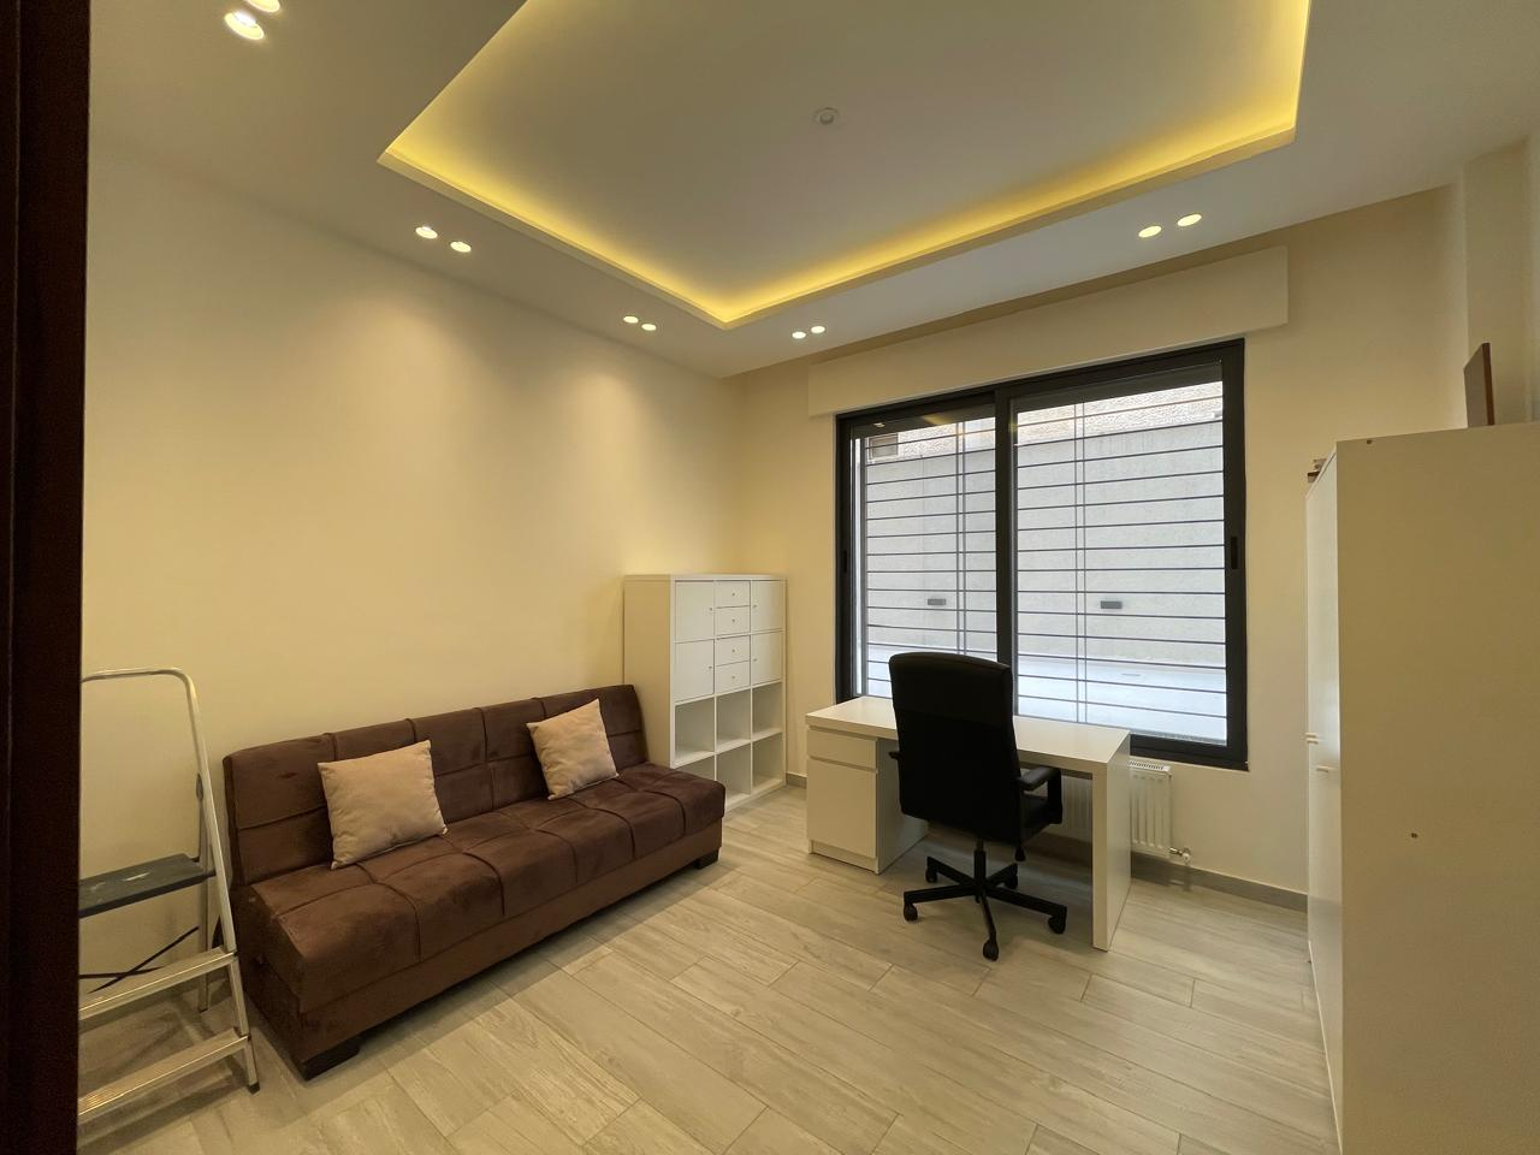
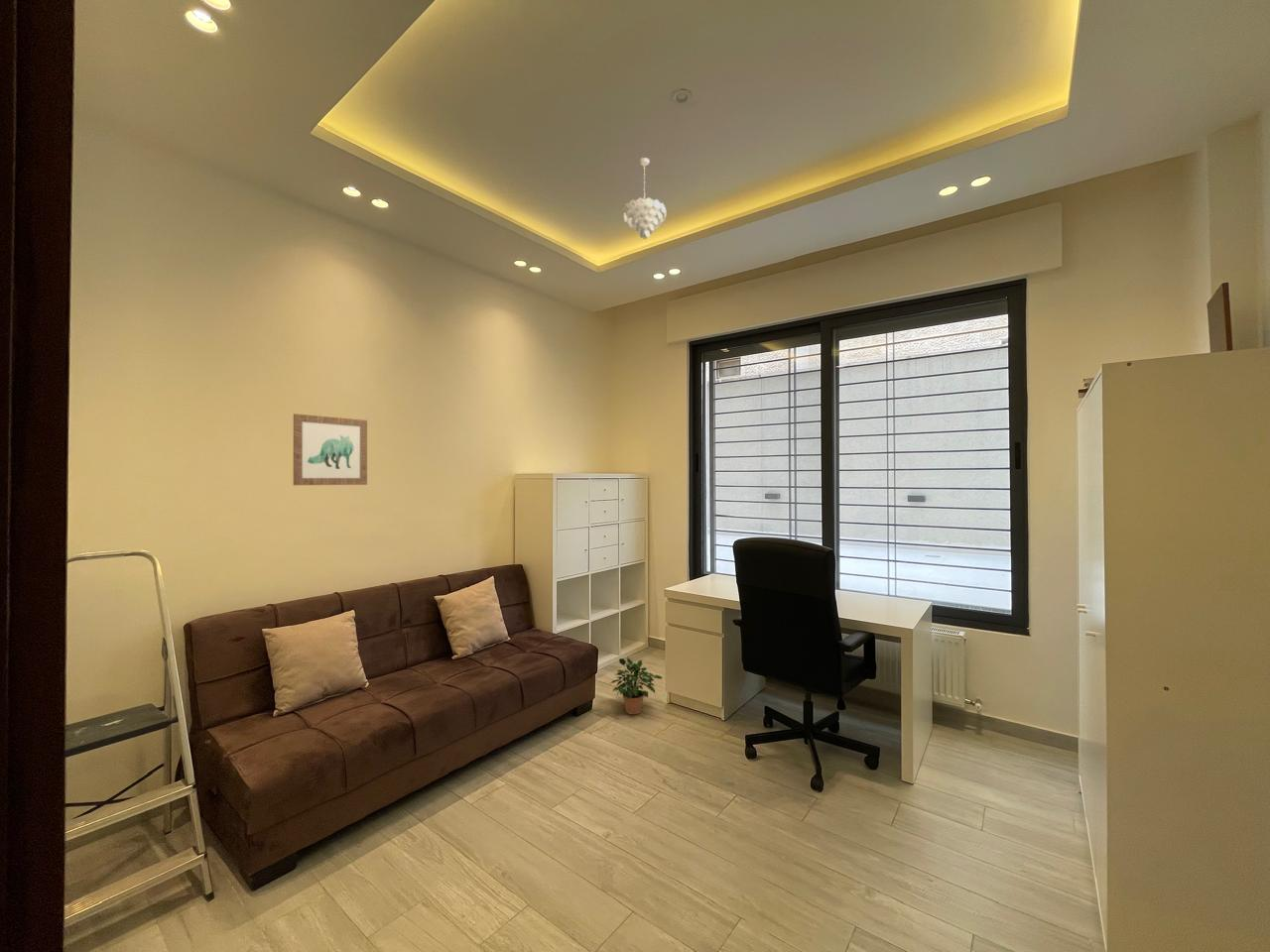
+ wall art [293,413,368,486]
+ potted plant [608,656,663,715]
+ pendant light [622,157,667,240]
